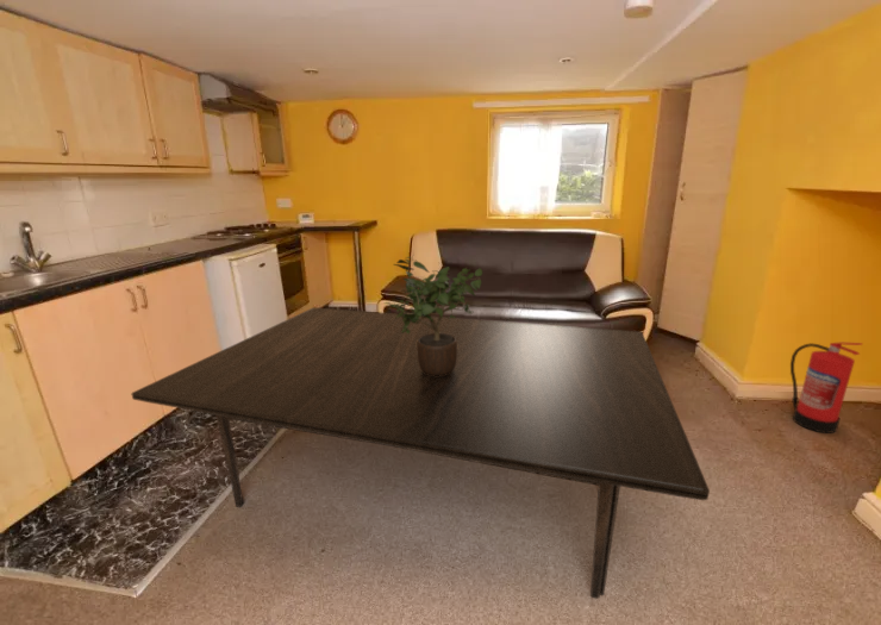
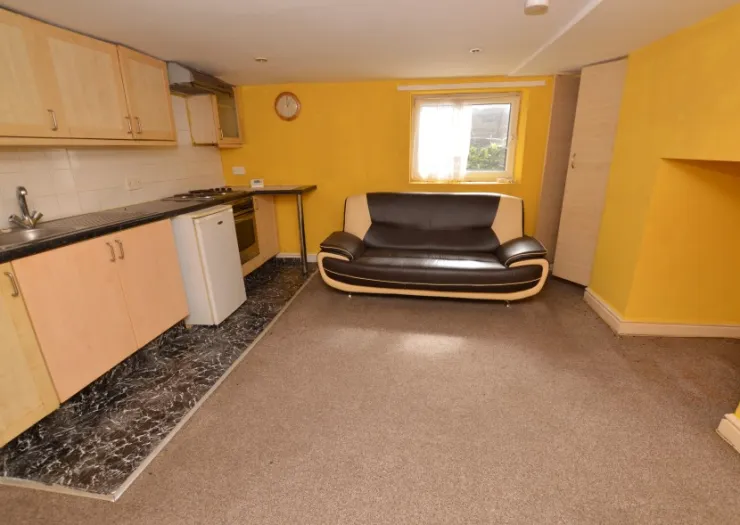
- dining table [130,306,711,600]
- potted plant [382,255,483,376]
- fire extinguisher [789,342,864,435]
